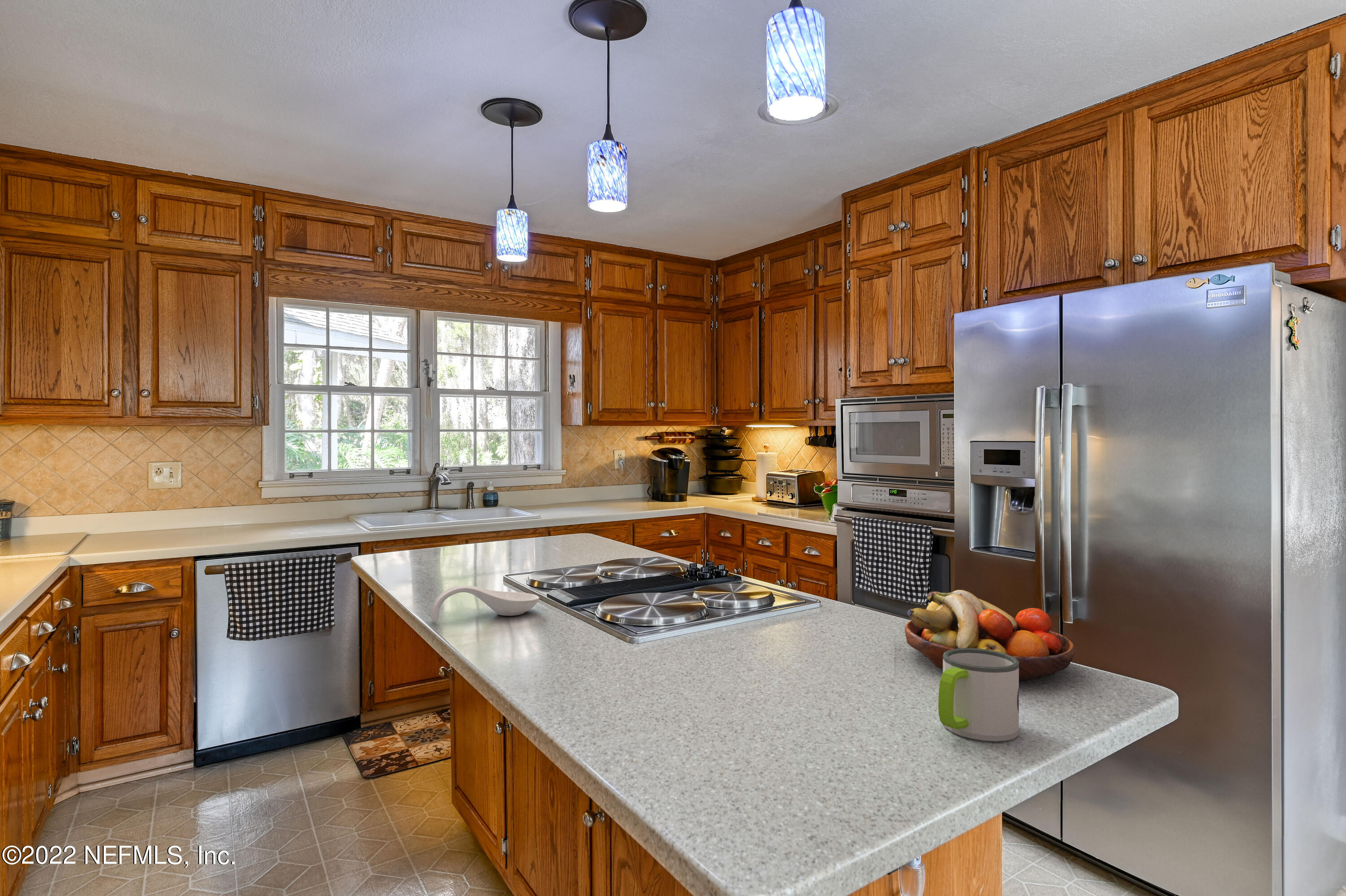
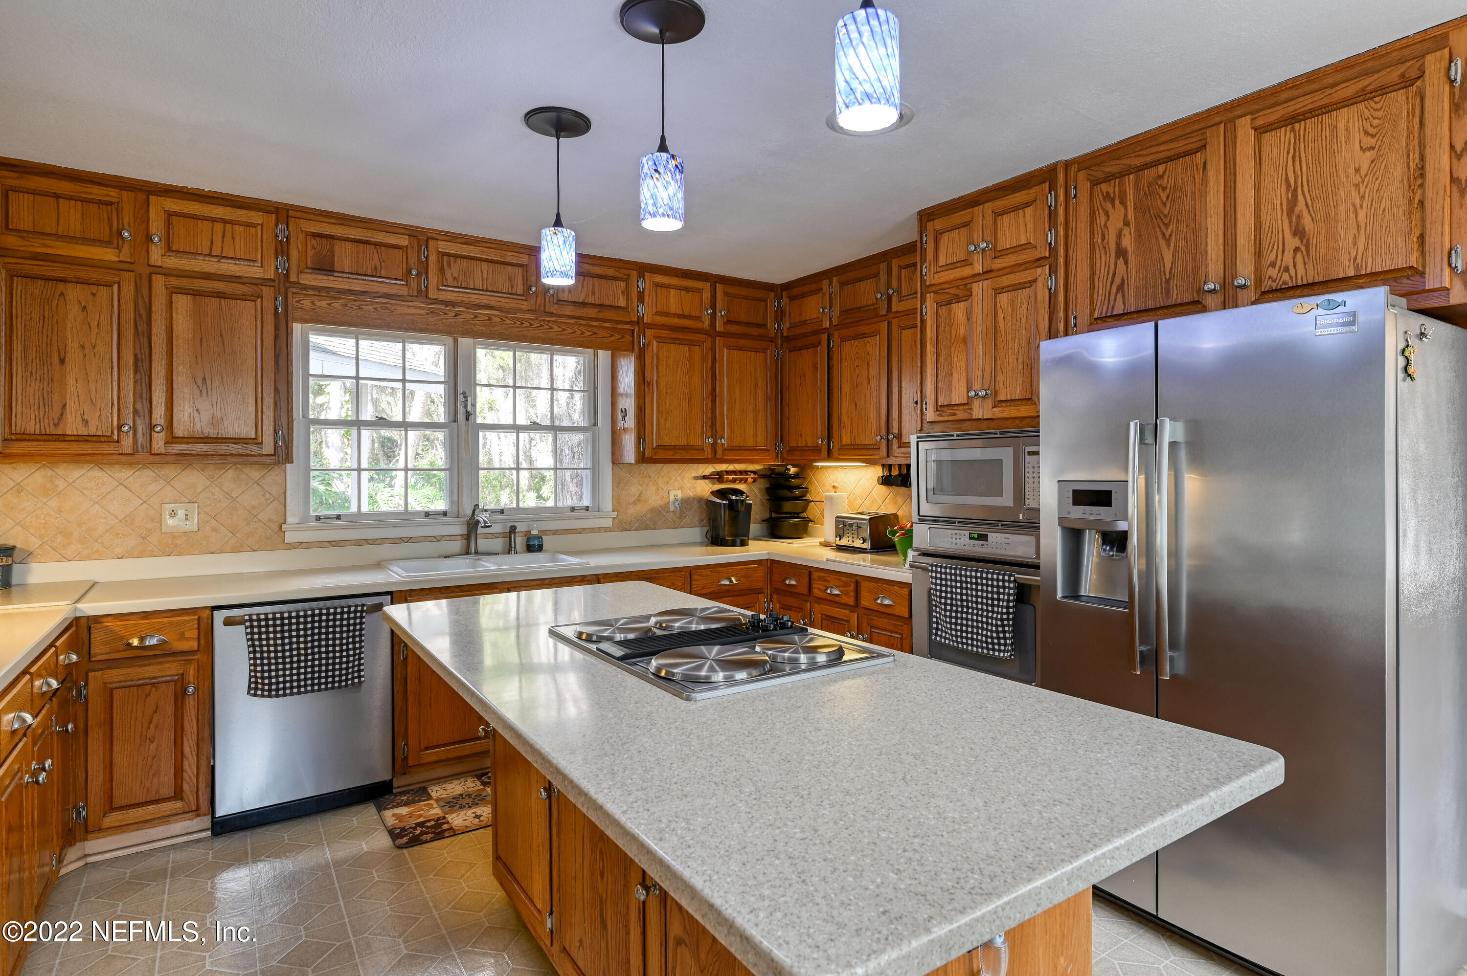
- spoon rest [430,585,540,623]
- mug [938,648,1019,742]
- fruit bowl [904,589,1075,681]
